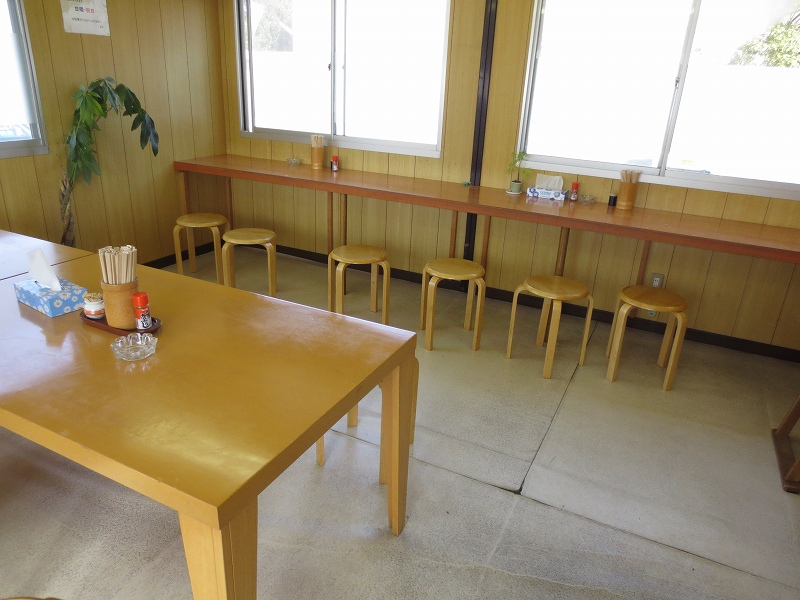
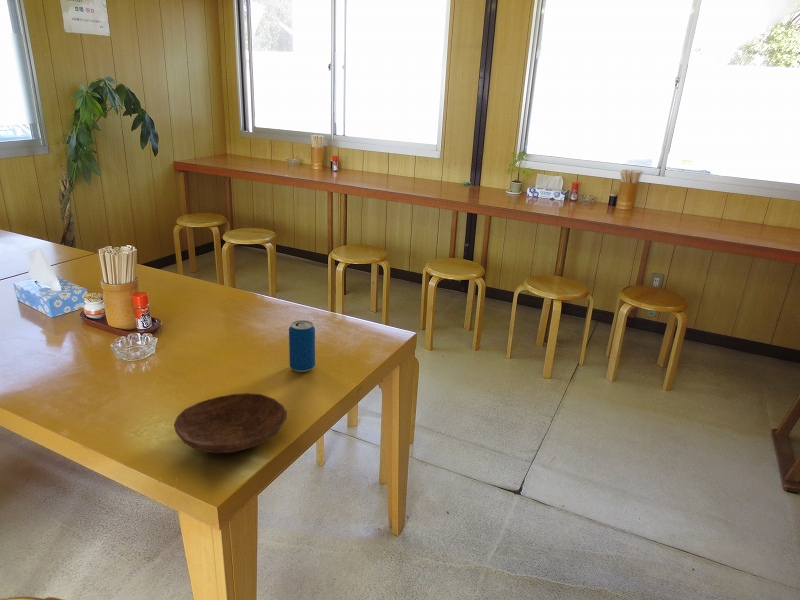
+ beverage can [288,319,316,373]
+ bowl [173,392,288,454]
